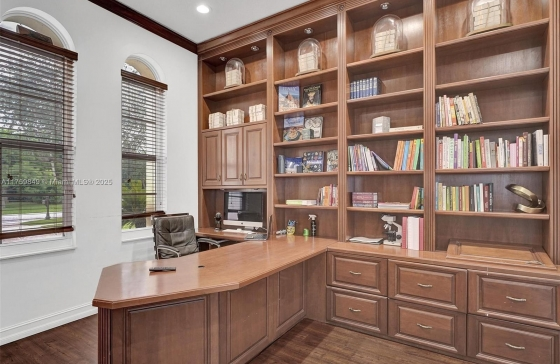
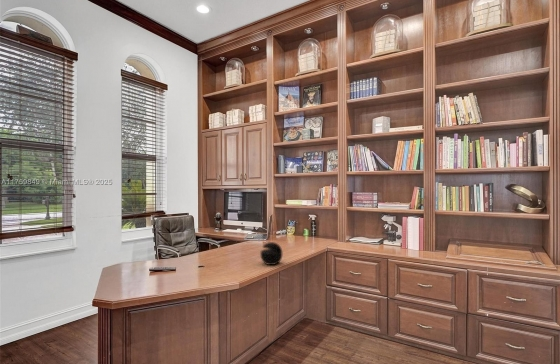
+ speaker [259,241,283,266]
